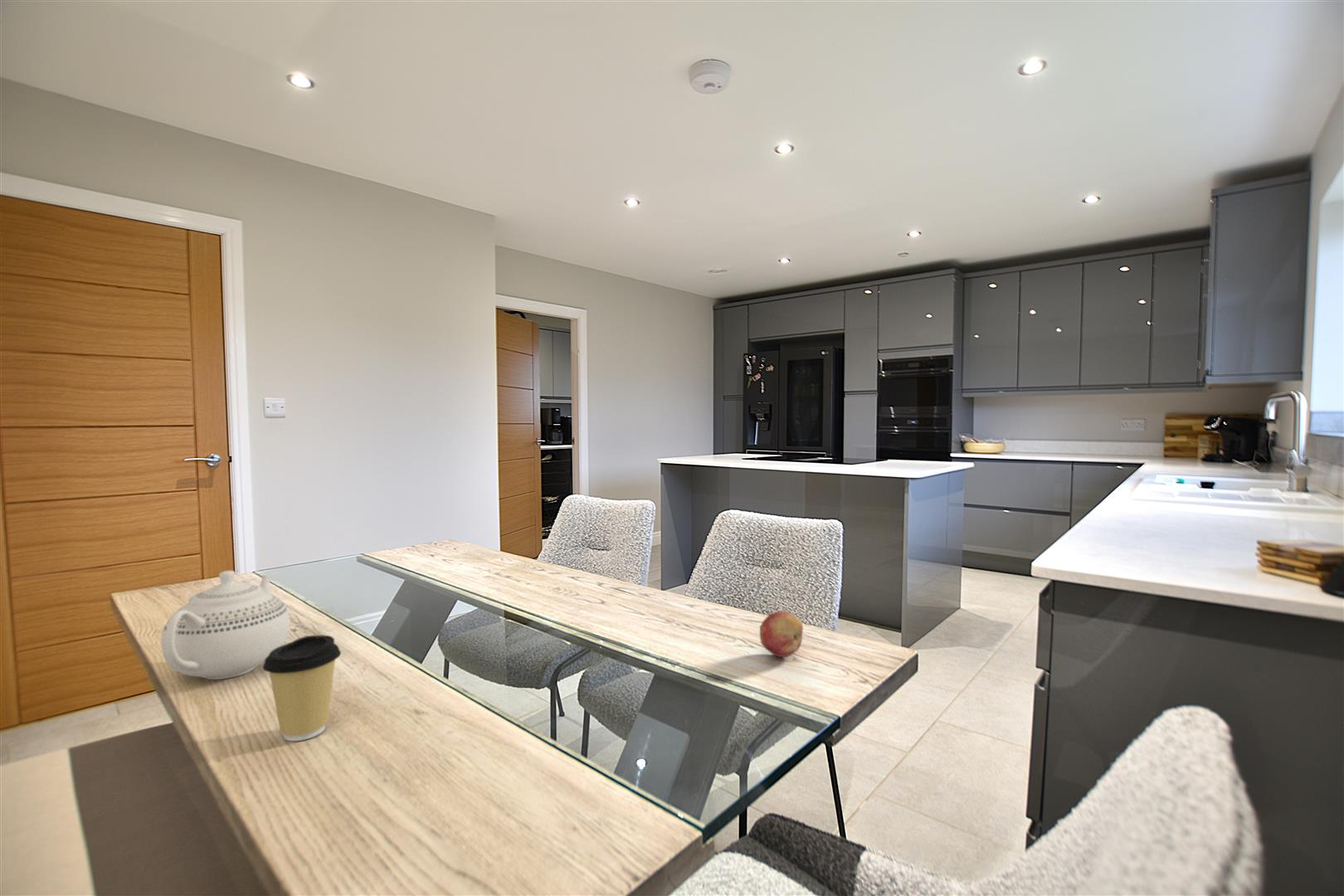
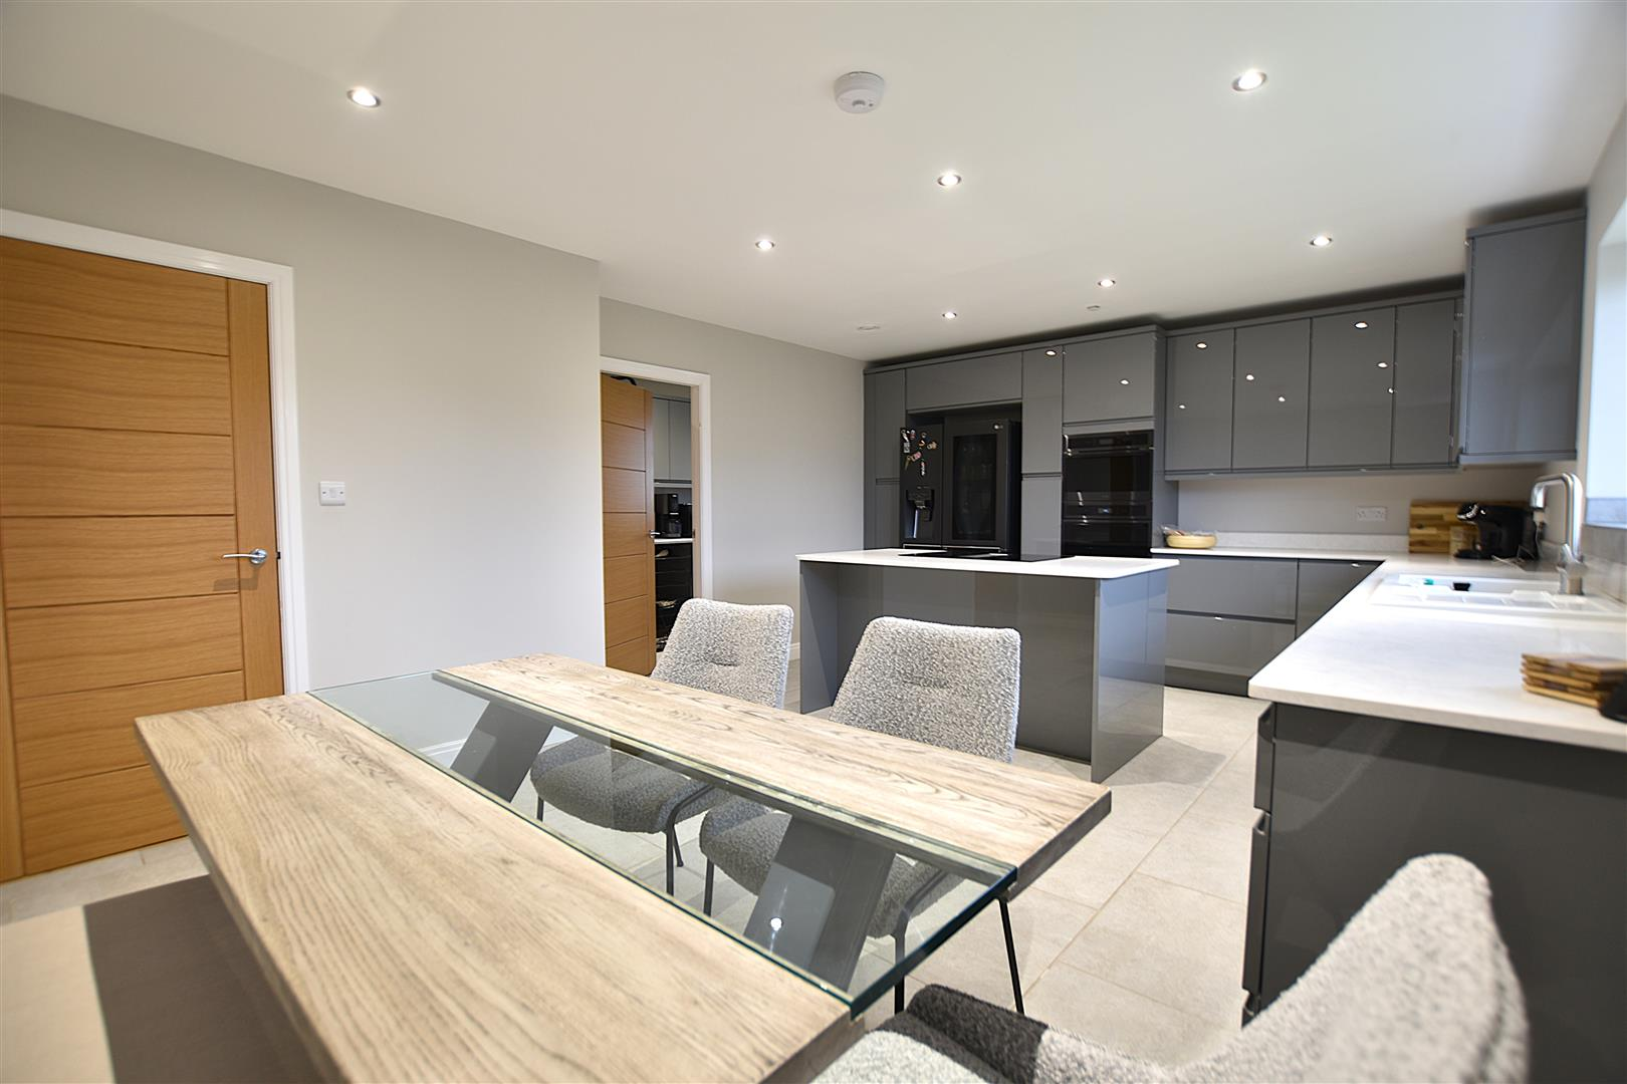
- coffee cup [261,635,342,742]
- fruit [759,611,804,658]
- teapot [160,570,291,680]
